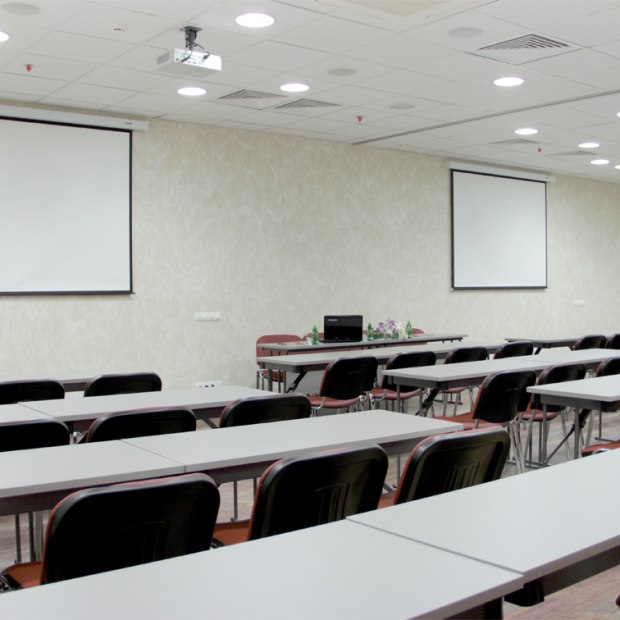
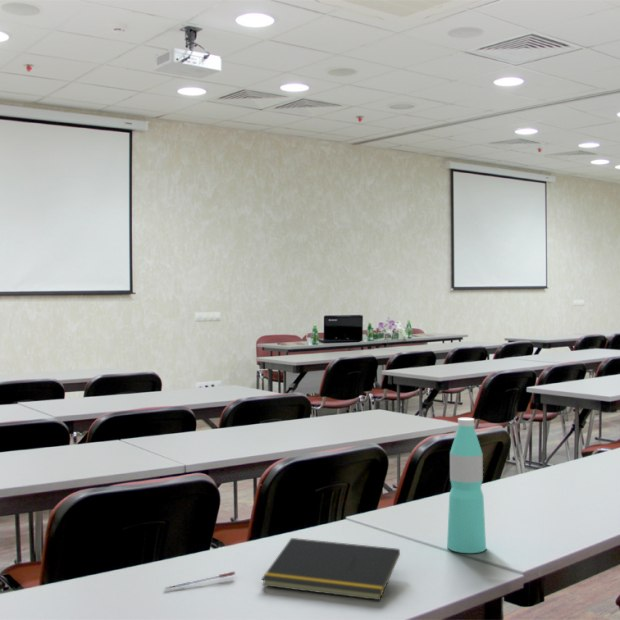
+ water bottle [446,417,487,554]
+ pen [164,570,236,591]
+ notepad [261,537,401,601]
